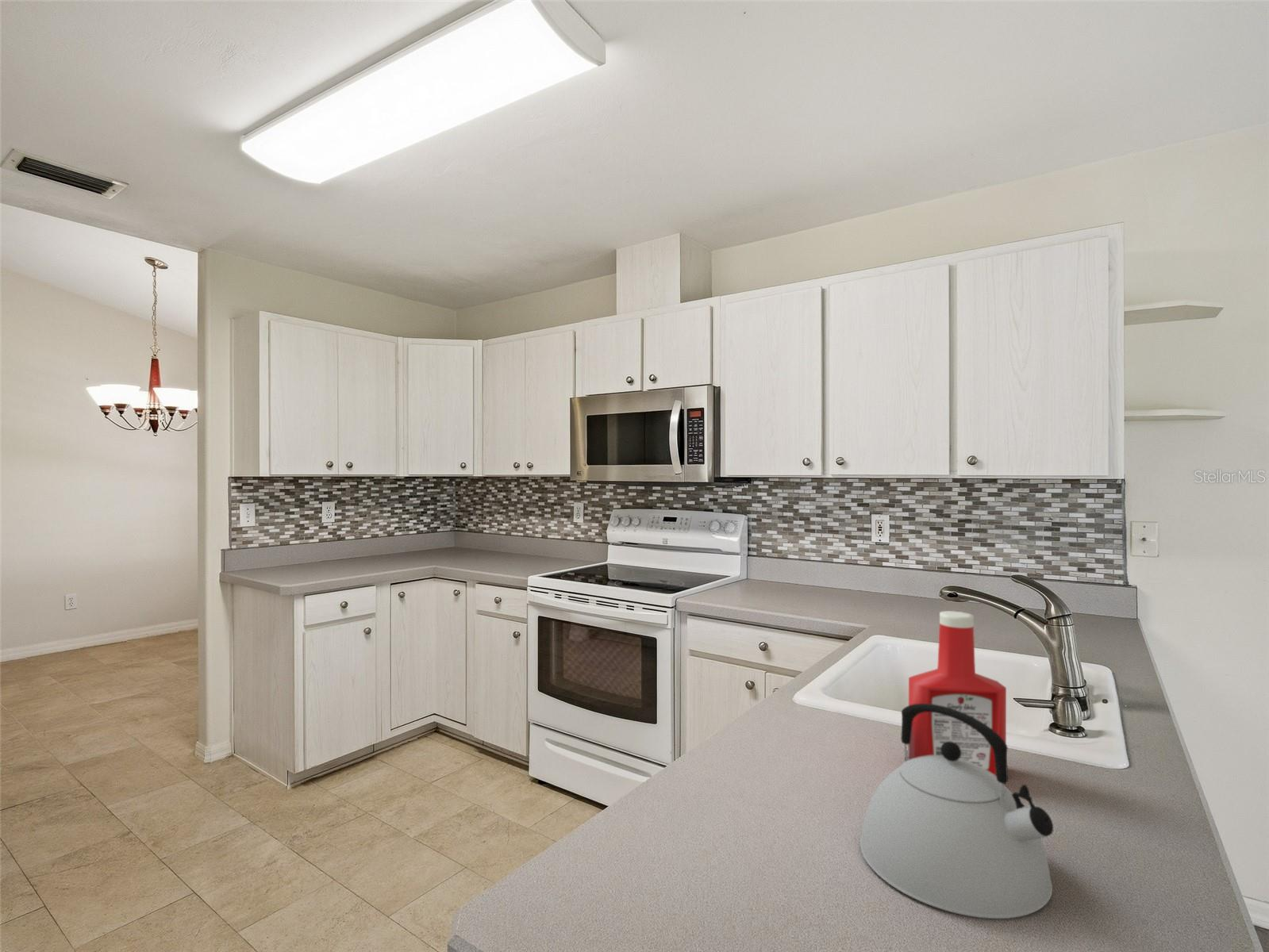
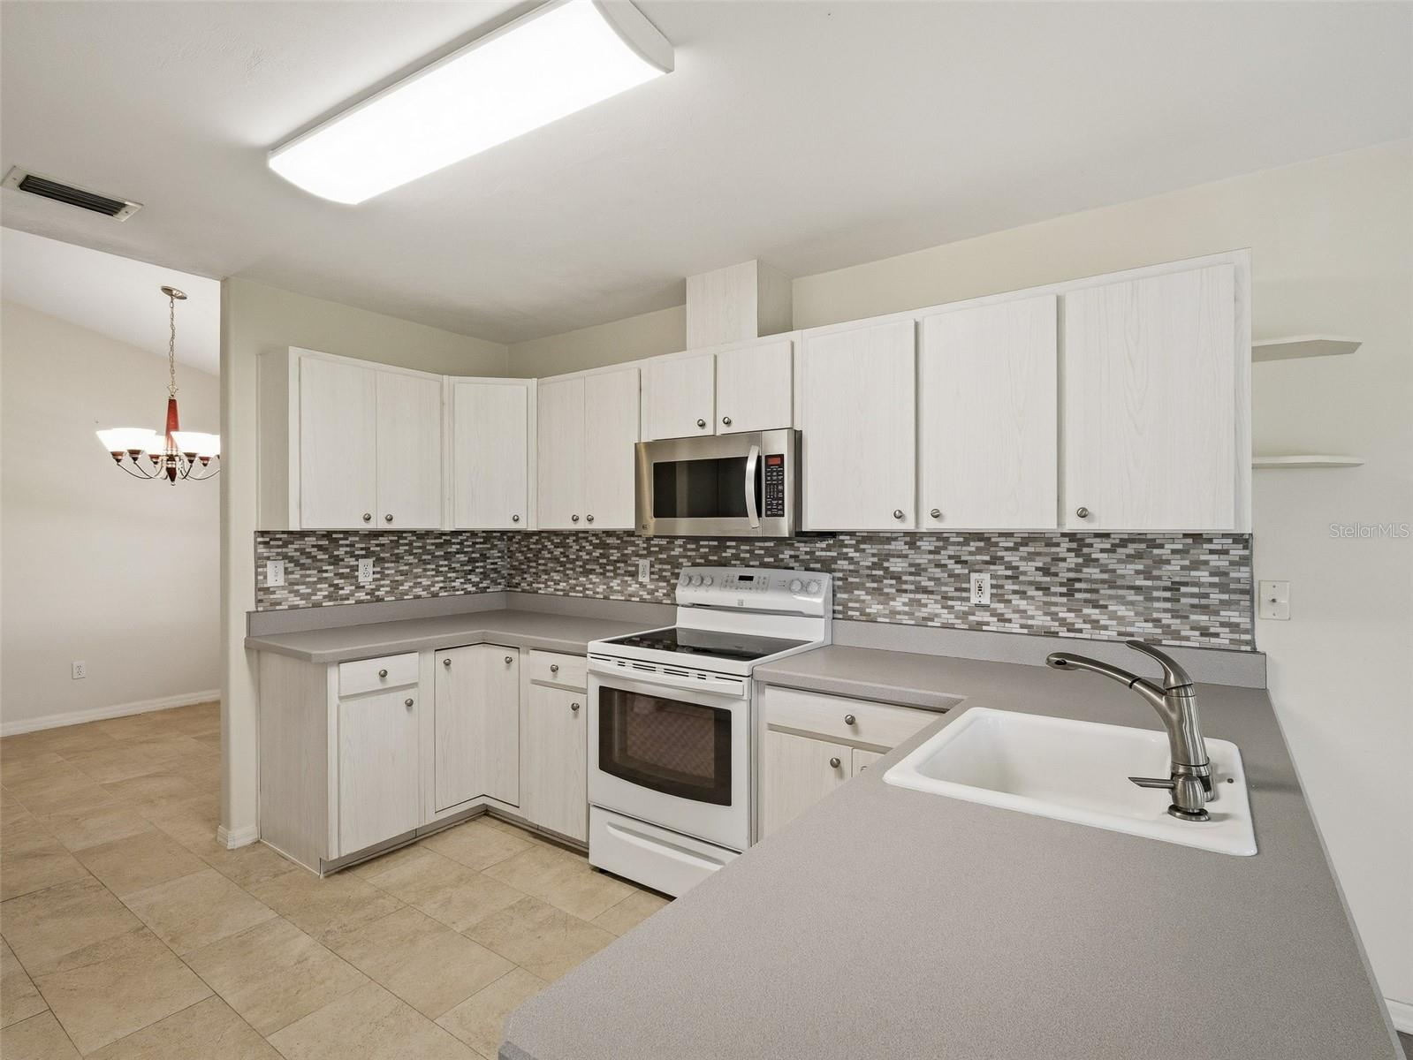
- soap bottle [908,610,1007,776]
- kettle [859,704,1054,919]
